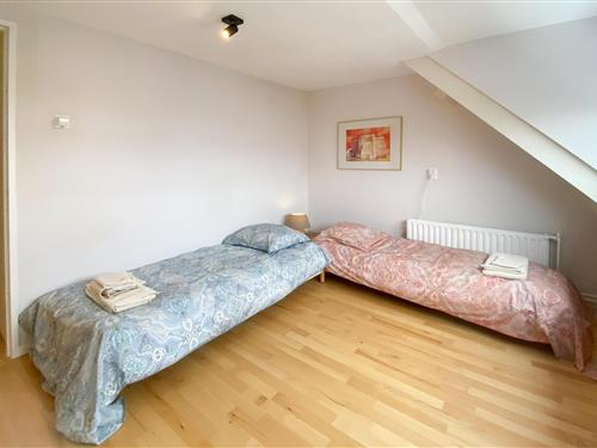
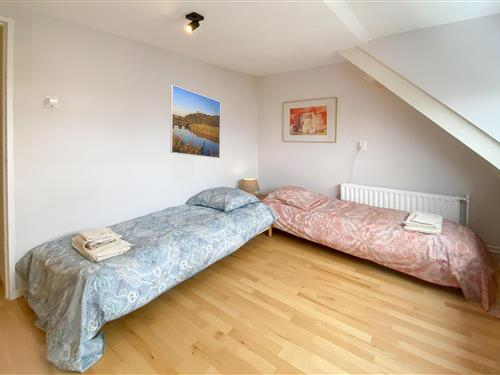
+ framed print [169,84,221,159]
